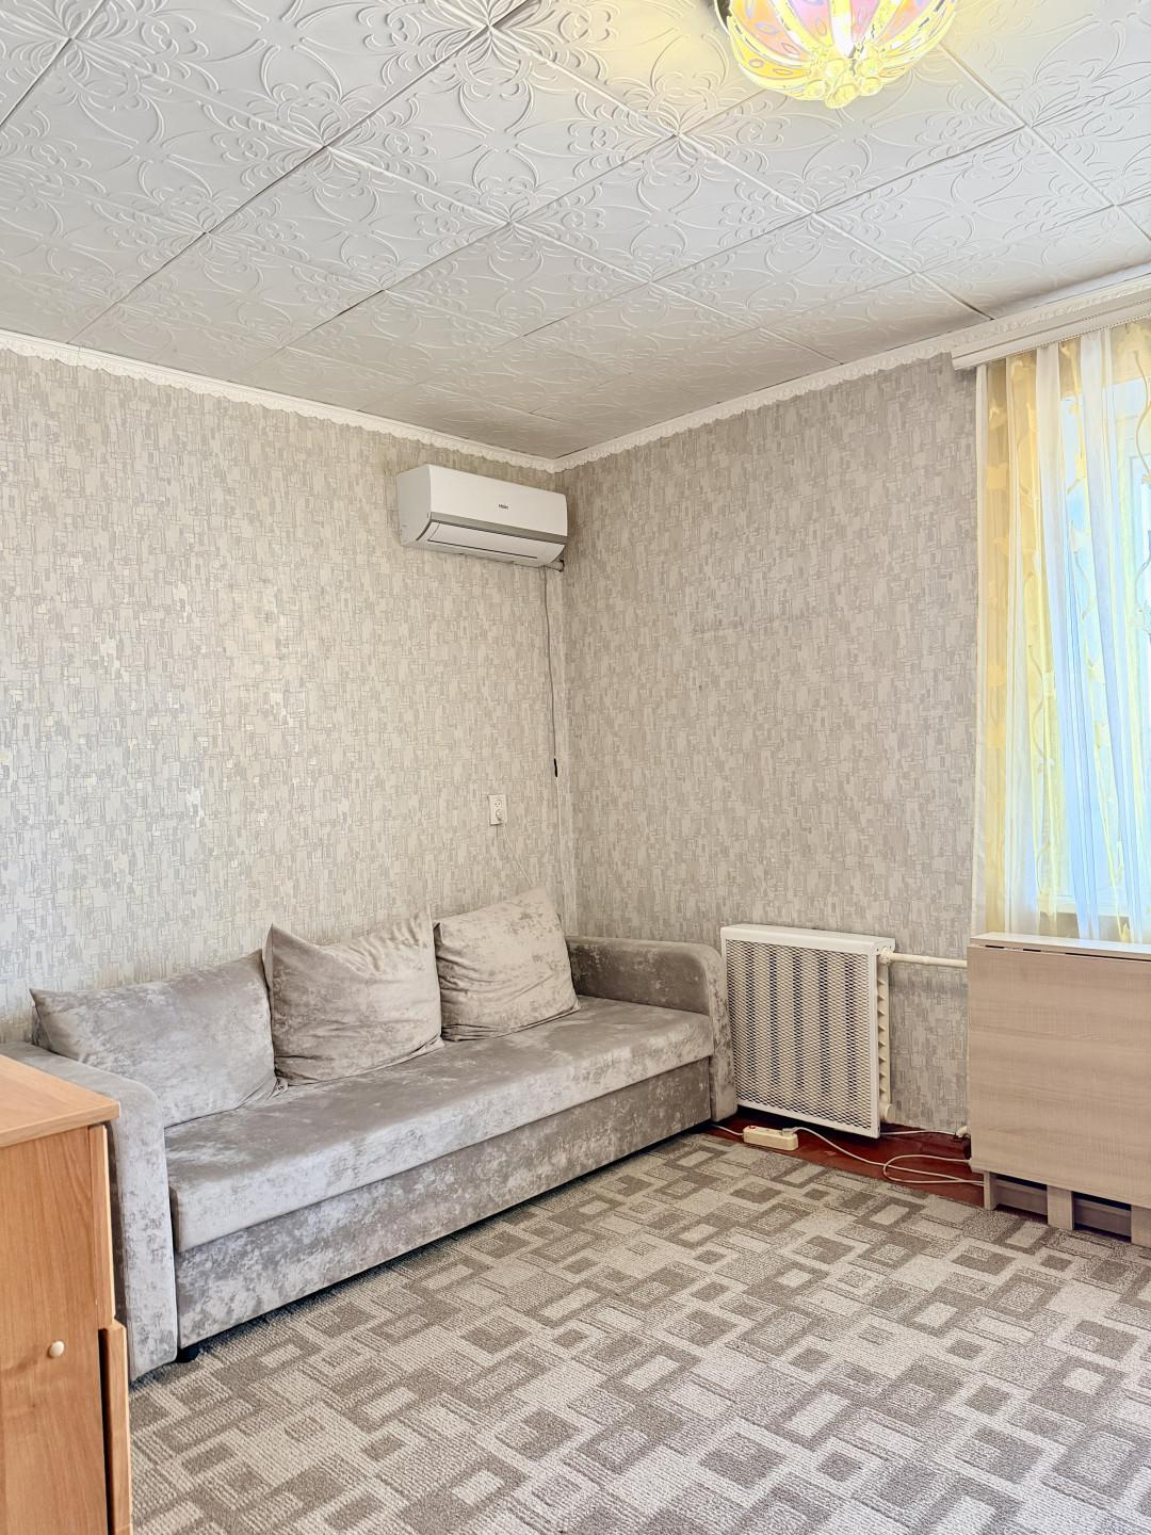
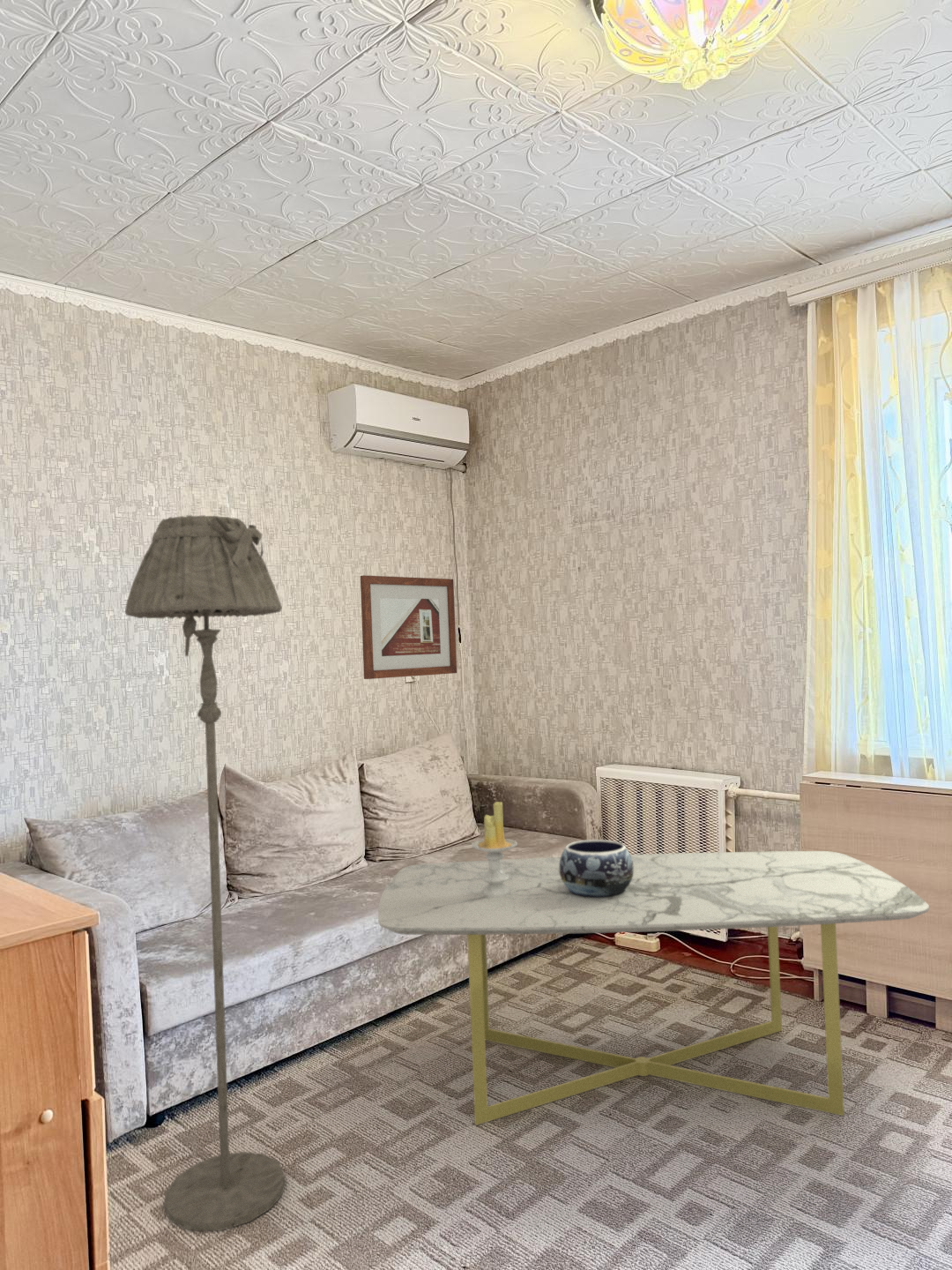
+ coffee table [377,850,930,1126]
+ candle [471,801,518,898]
+ floor lamp [124,514,287,1231]
+ decorative bowl [559,839,634,898]
+ picture frame [360,574,457,680]
